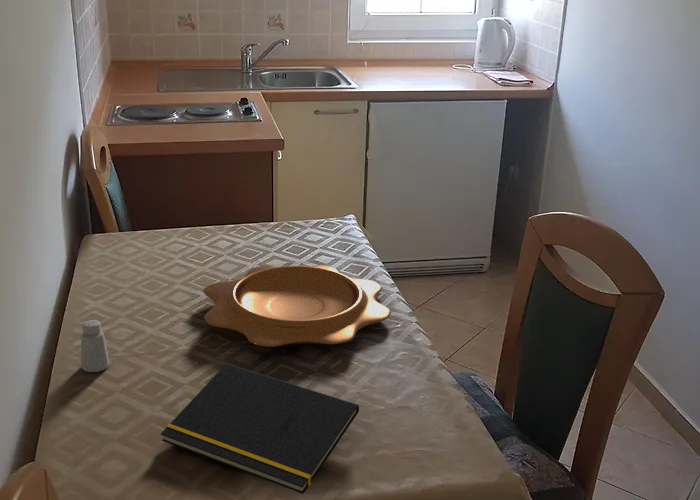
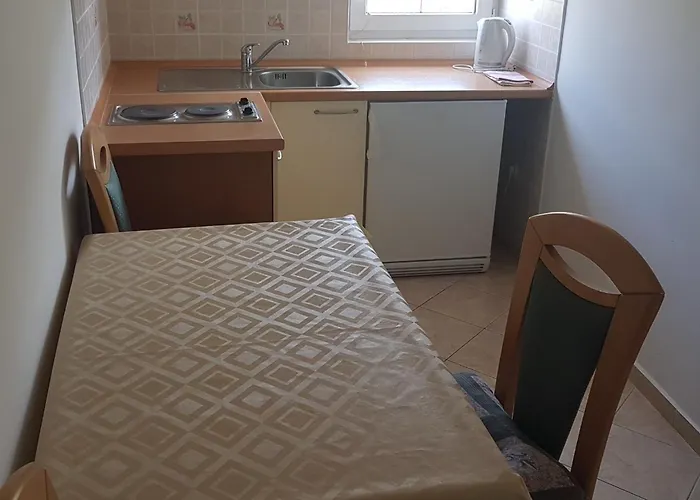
- notepad [160,362,360,495]
- saltshaker [80,319,110,373]
- decorative bowl [202,264,392,348]
